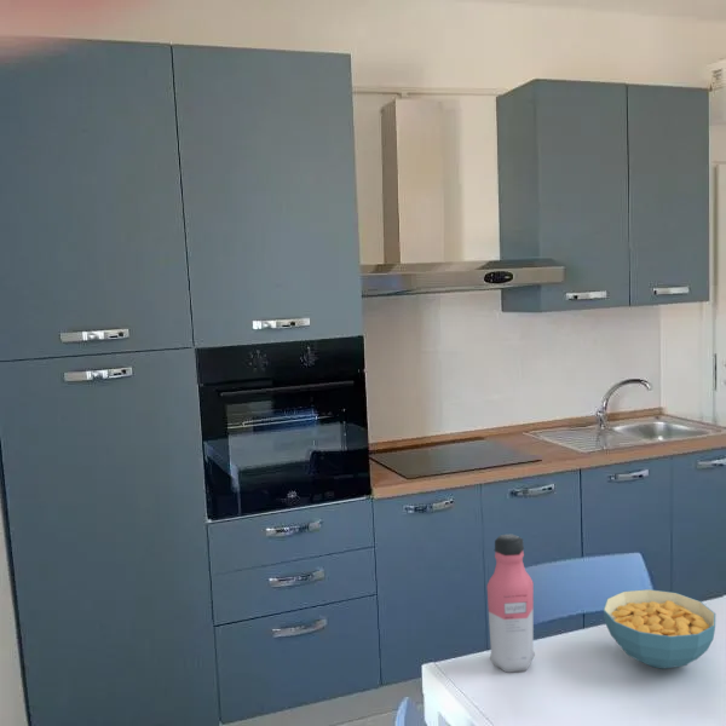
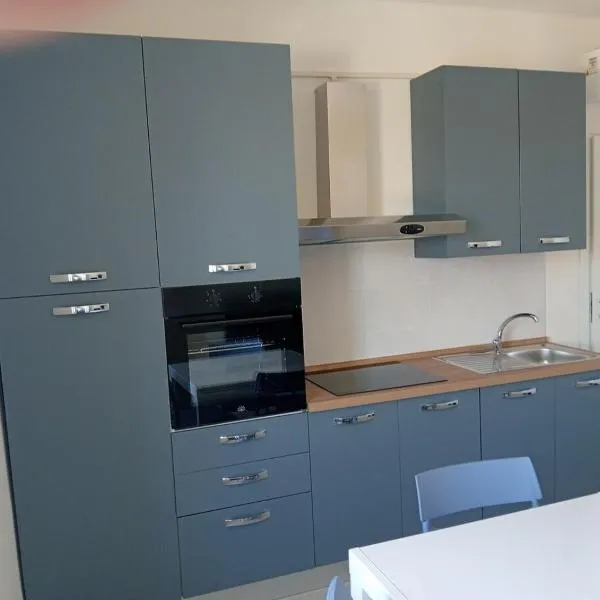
- cereal bowl [603,588,716,670]
- water bottle [486,534,536,674]
